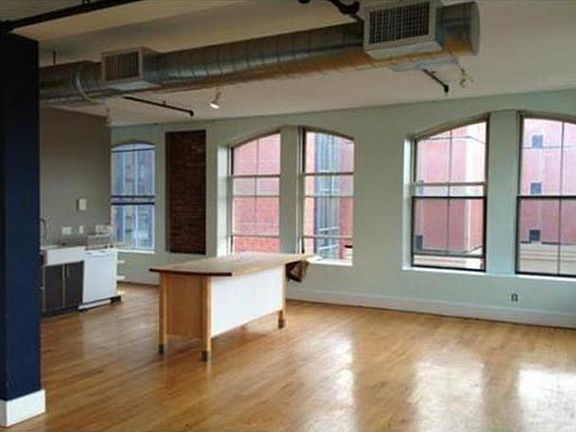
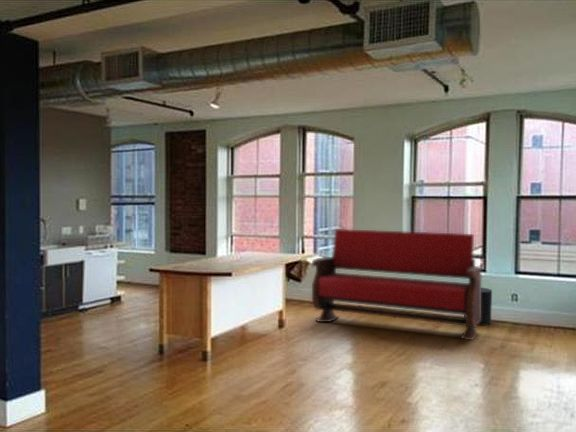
+ bench [311,228,482,341]
+ cylinder [463,287,493,326]
